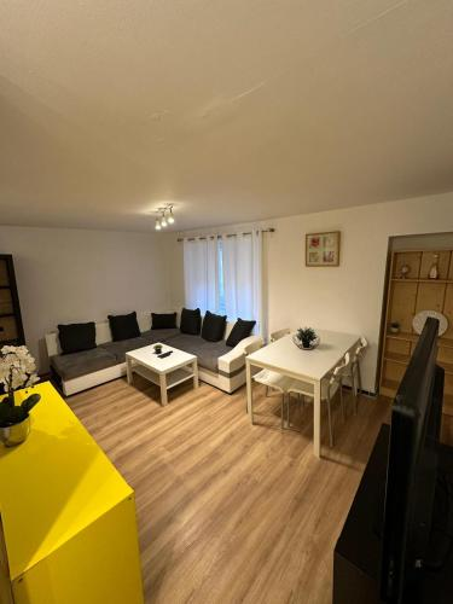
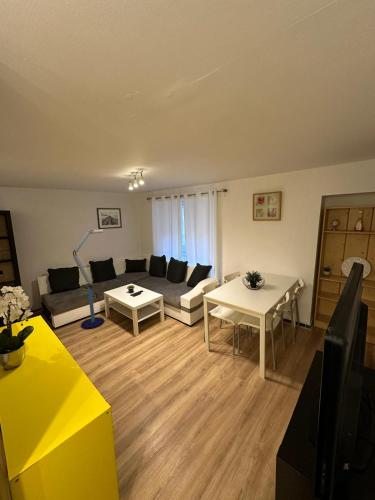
+ floor lamp [72,229,105,330]
+ wall art [95,207,123,230]
